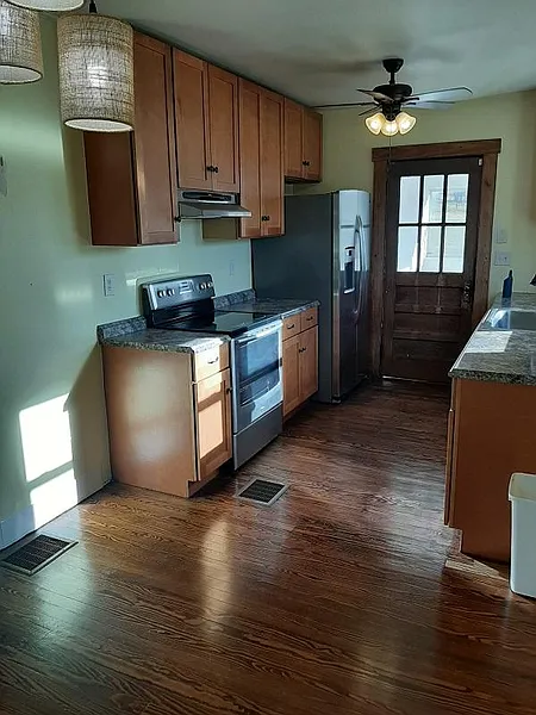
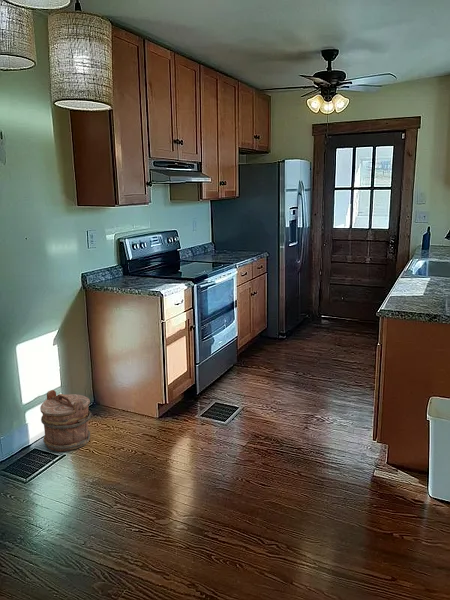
+ bucket [39,389,93,452]
